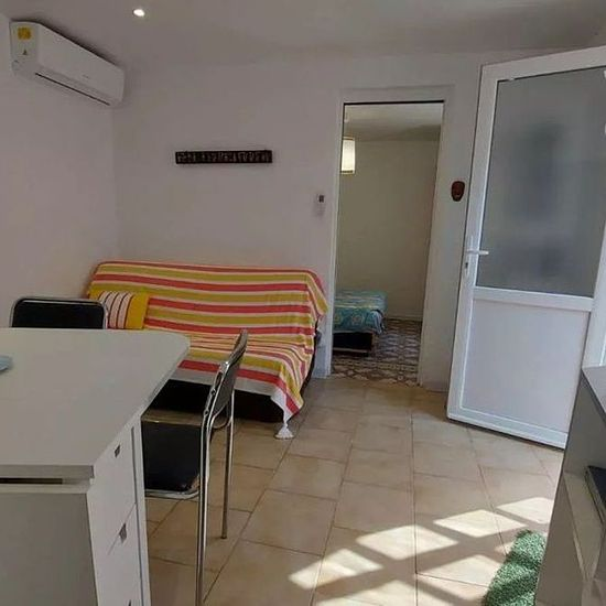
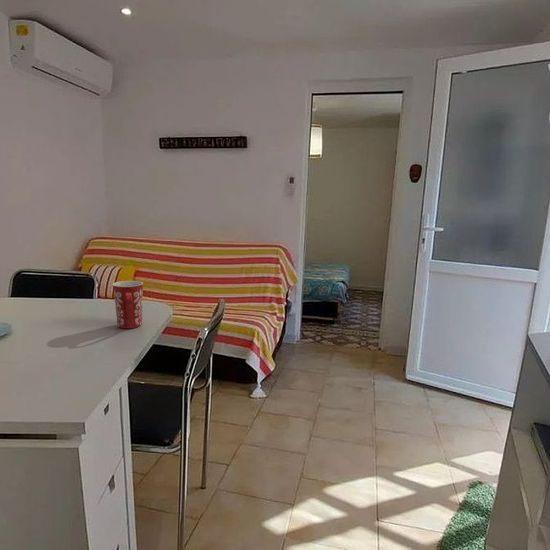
+ mug [111,280,144,329]
